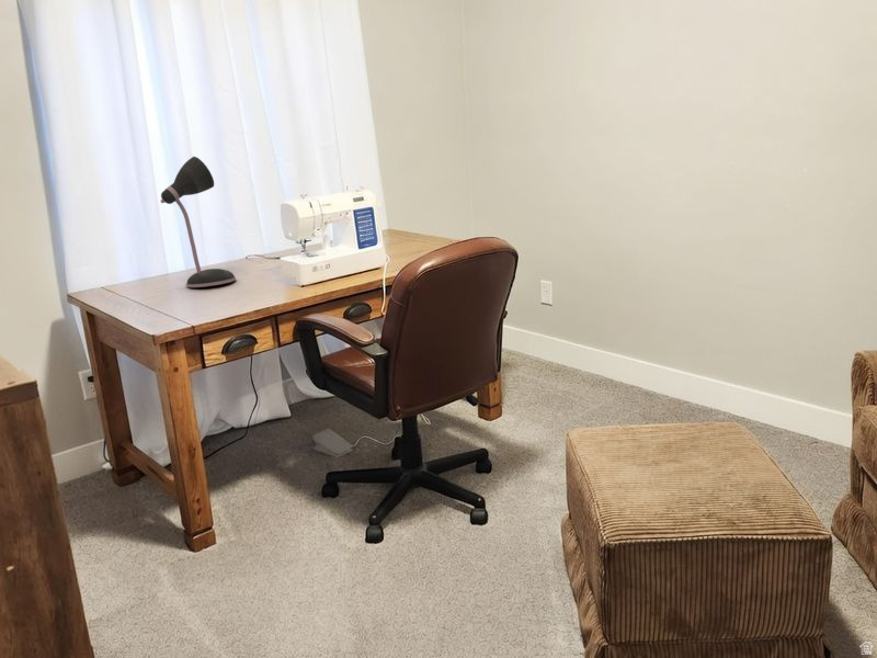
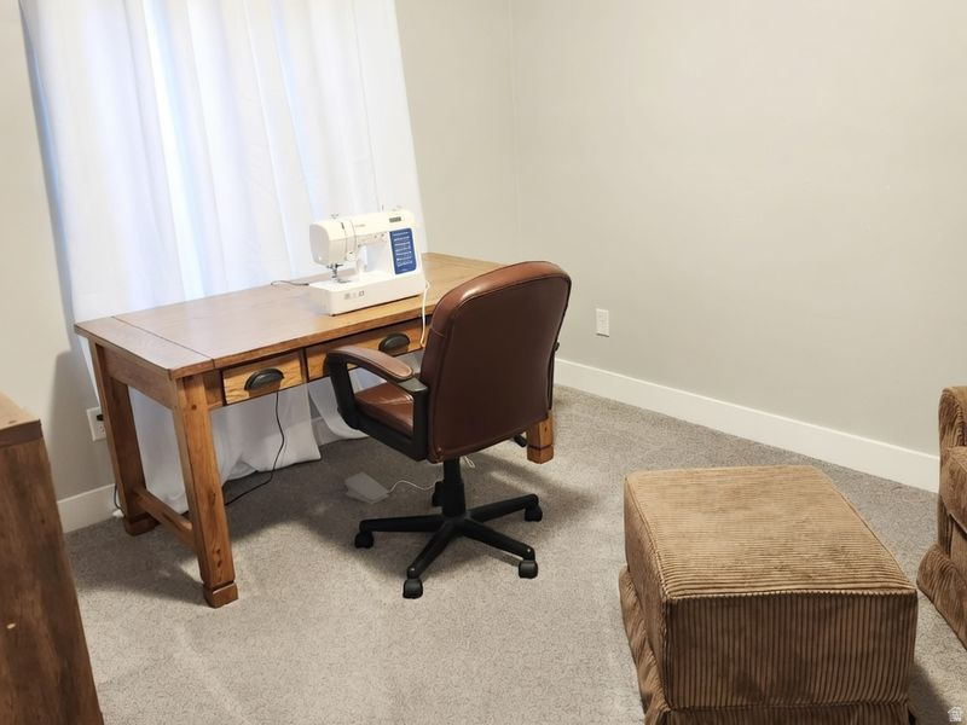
- desk lamp [160,156,237,288]
